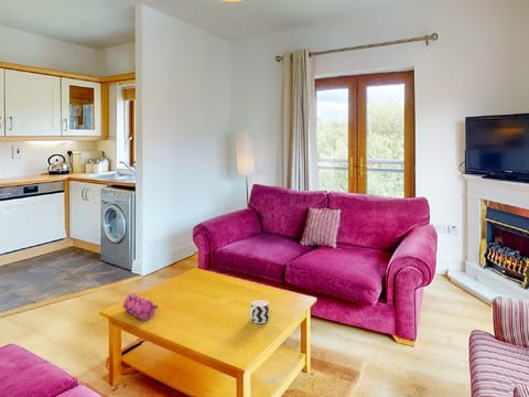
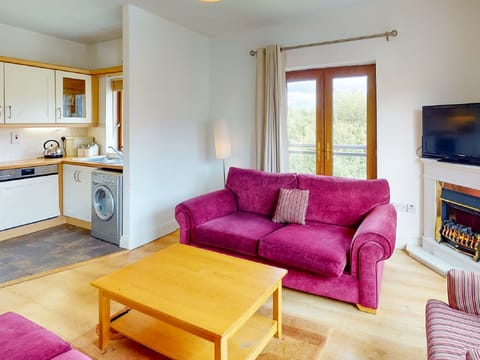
- cup [249,299,270,324]
- pencil case [122,293,159,321]
